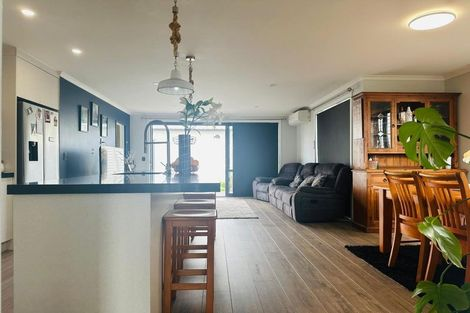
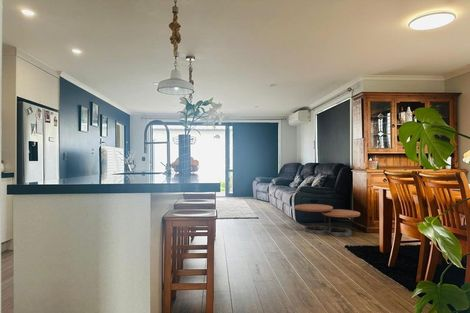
+ coffee table [294,203,361,237]
